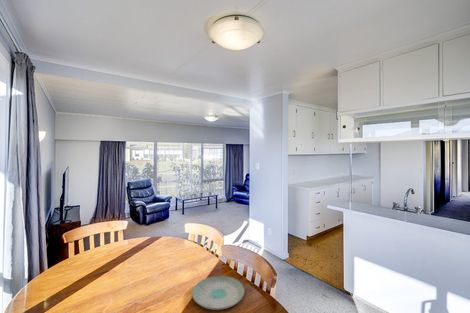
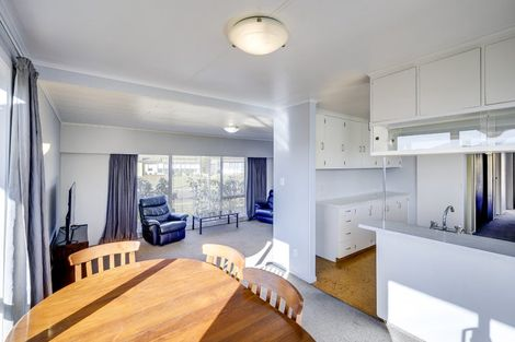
- plate [191,275,245,311]
